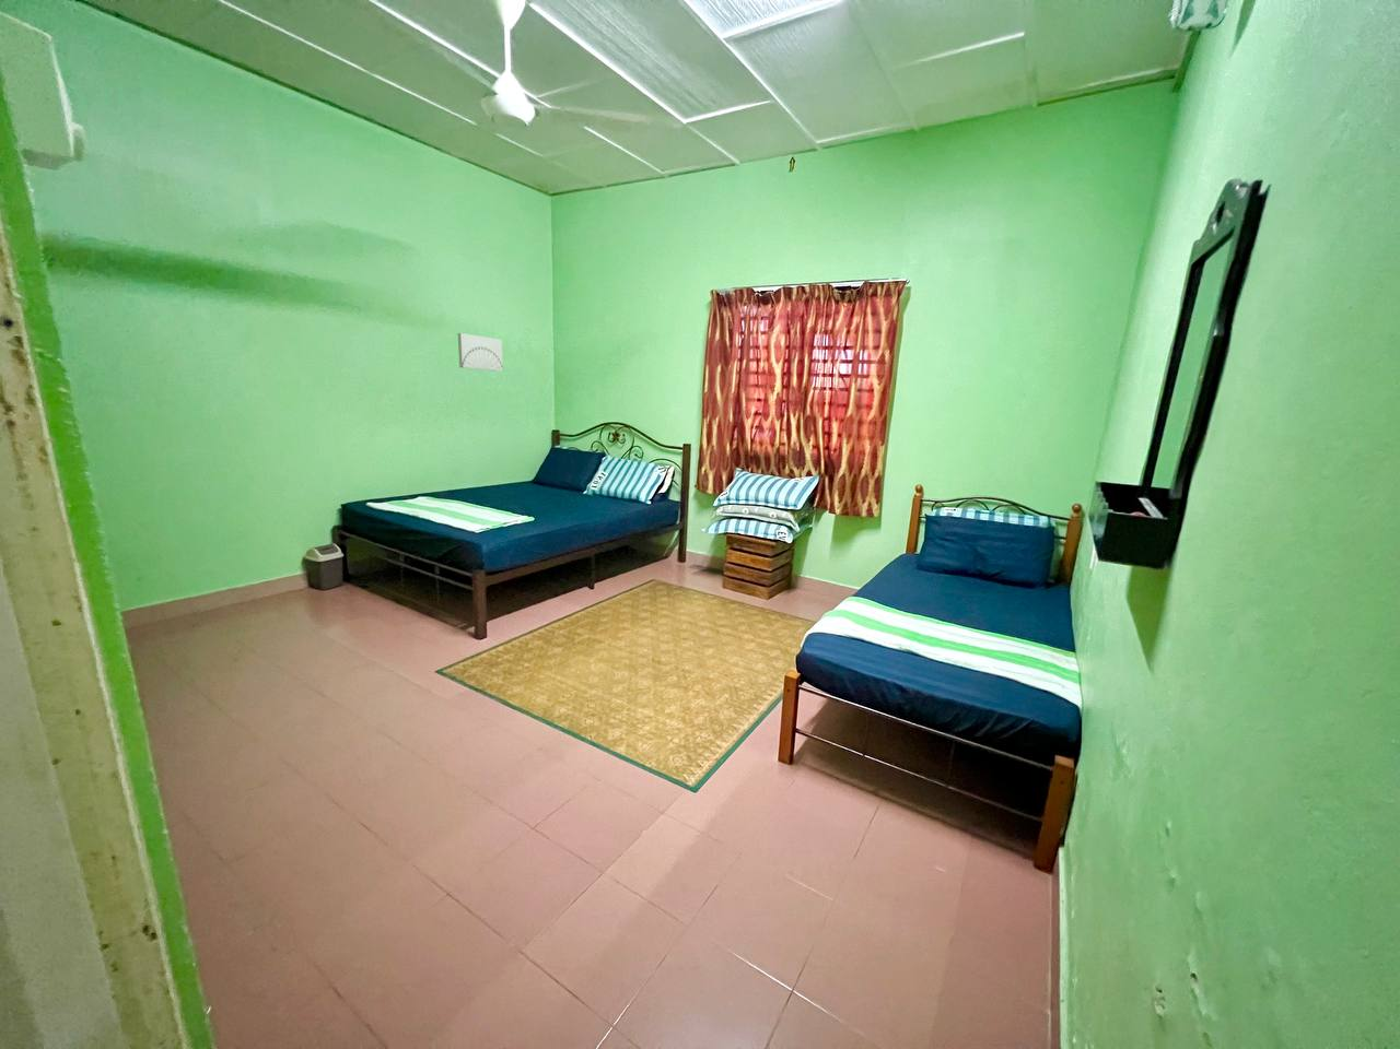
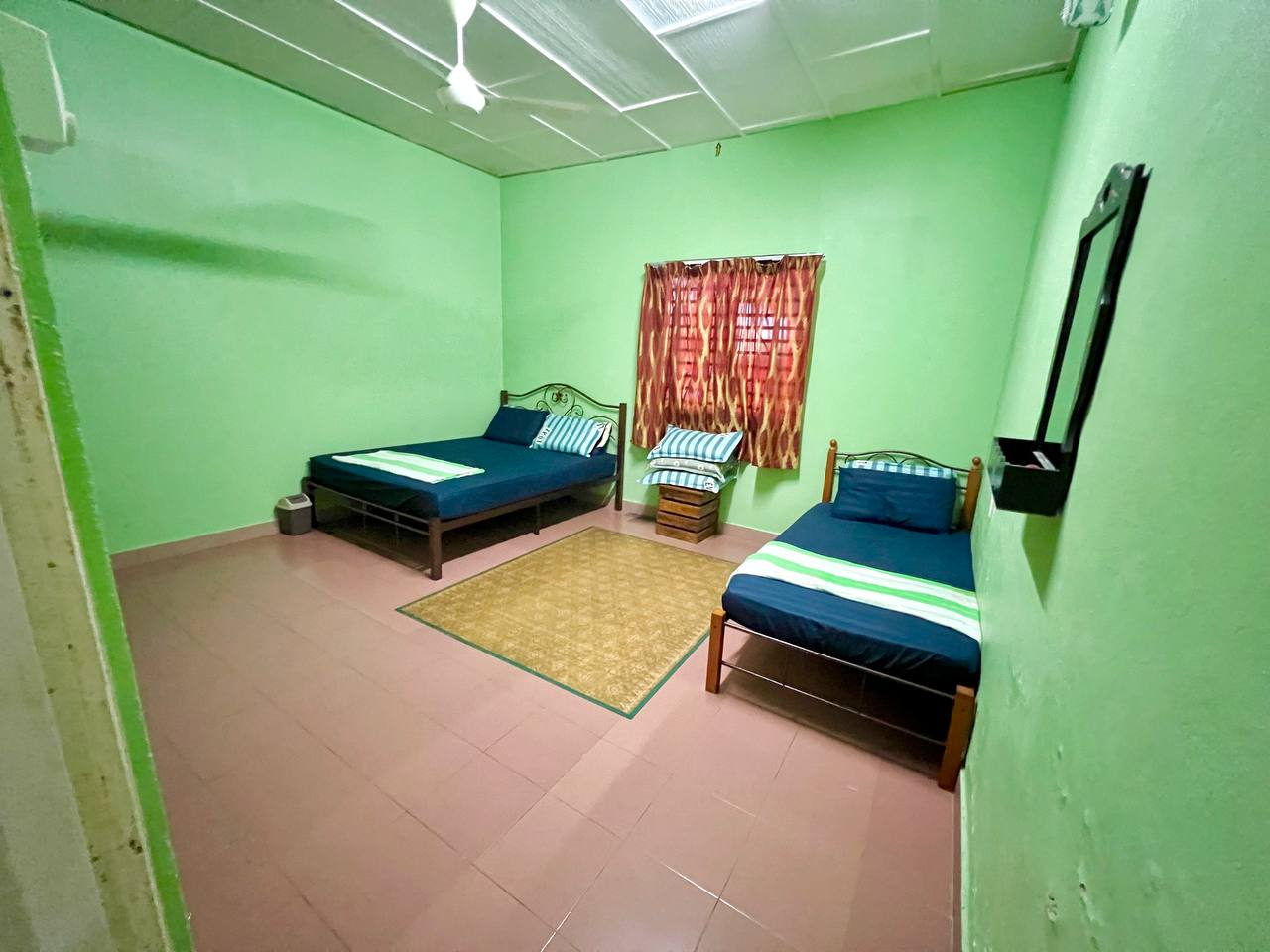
- wall art [457,332,504,372]
